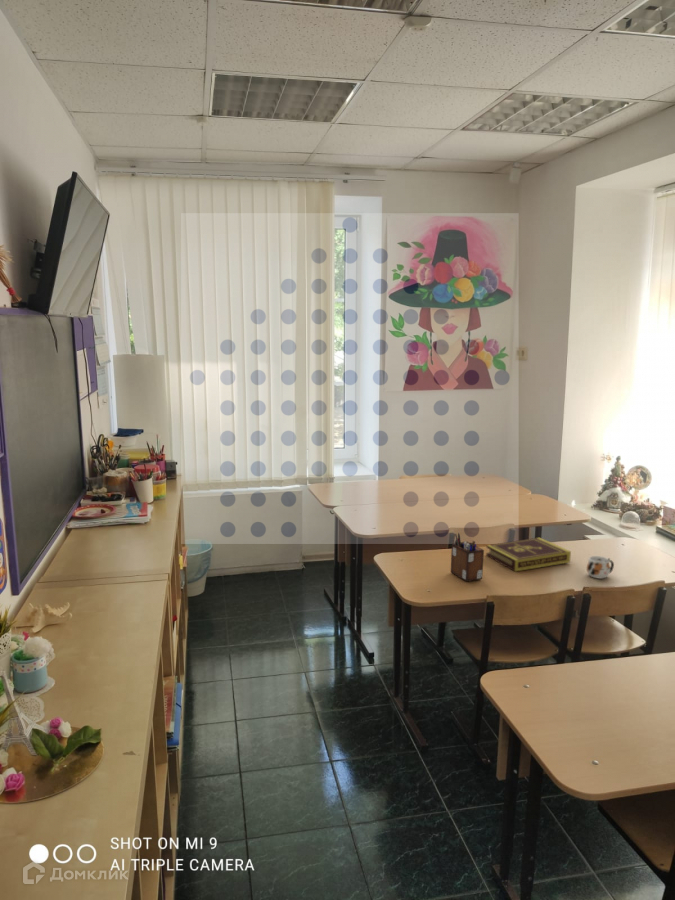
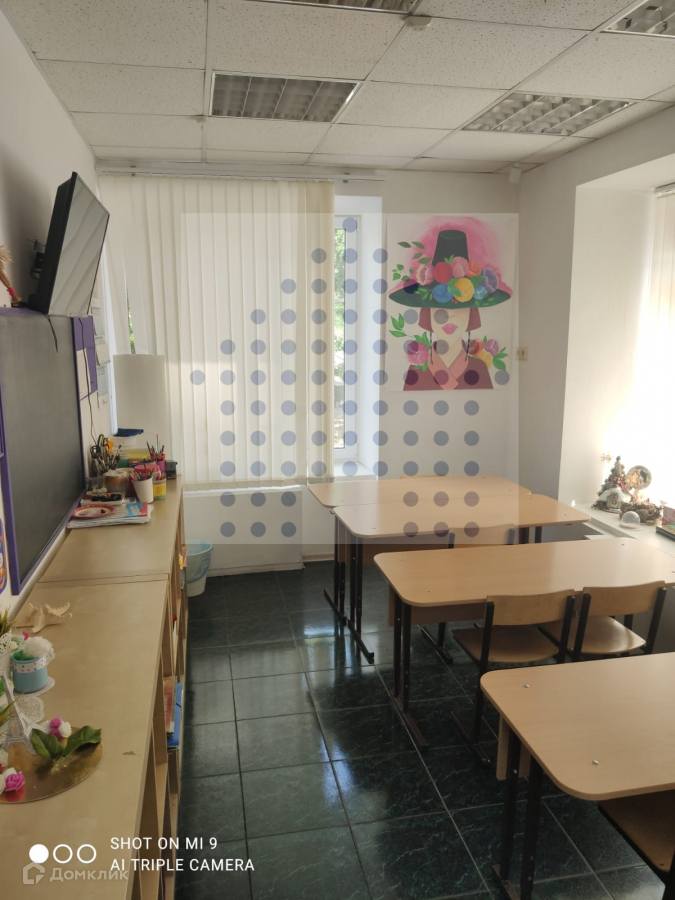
- book [485,537,572,572]
- desk organizer [450,532,485,582]
- mug [586,555,615,580]
